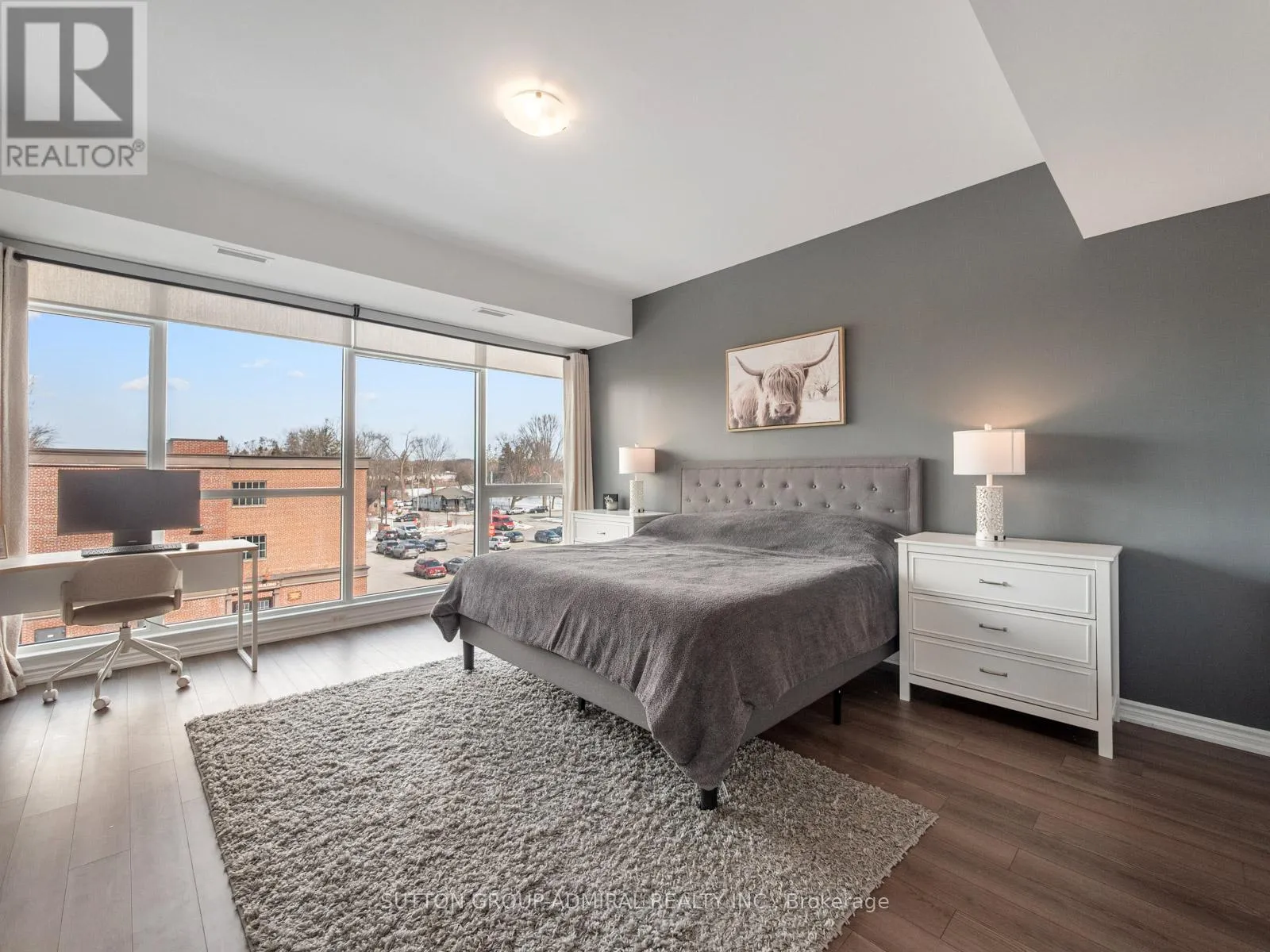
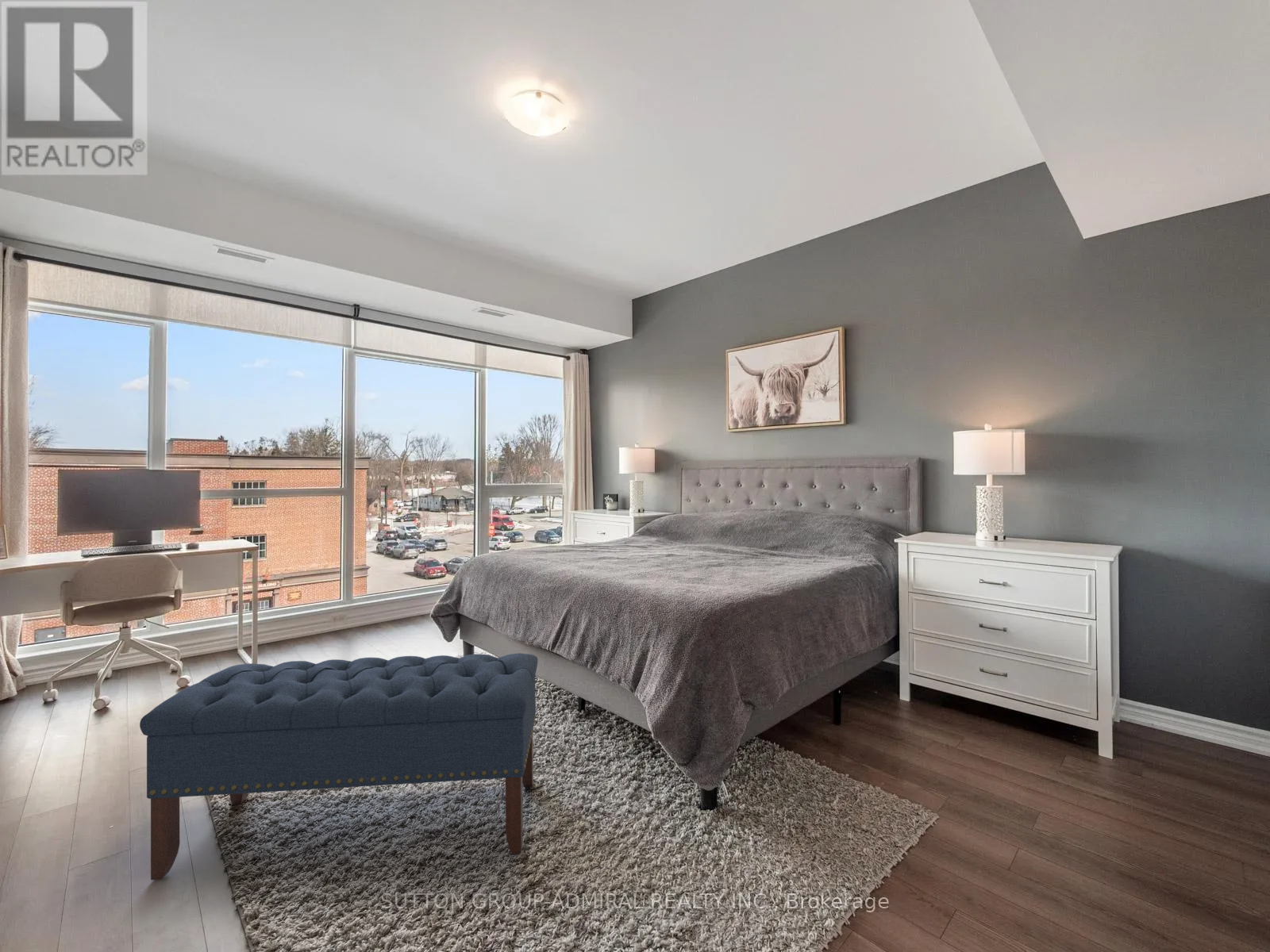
+ bench [139,652,538,881]
